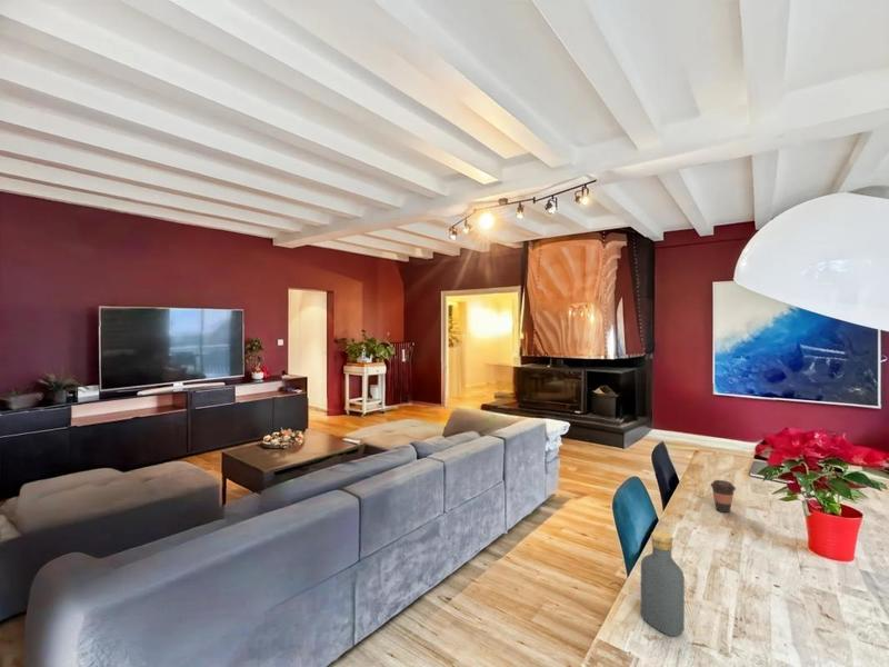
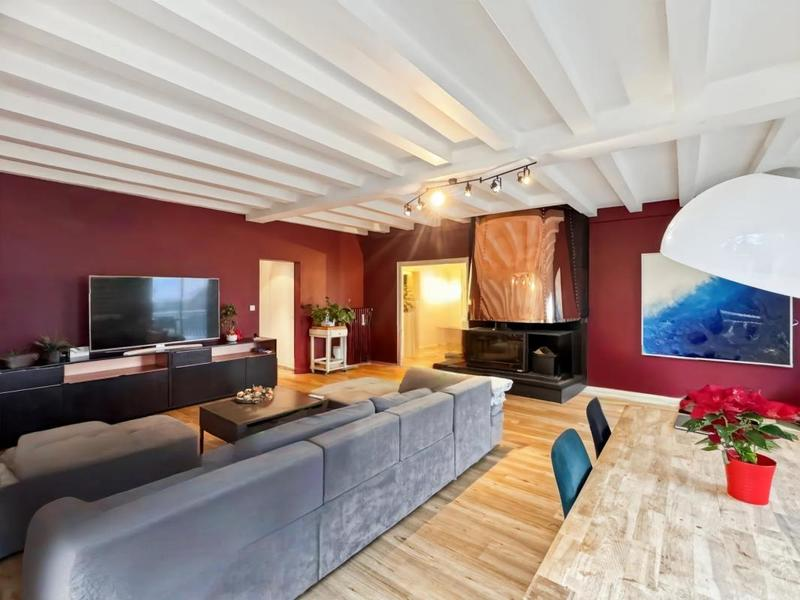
- coffee cup [709,479,737,514]
- vodka [640,530,686,637]
